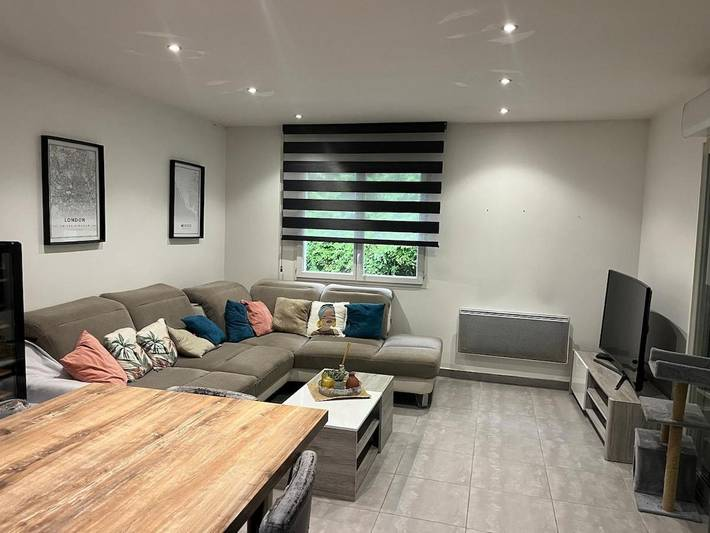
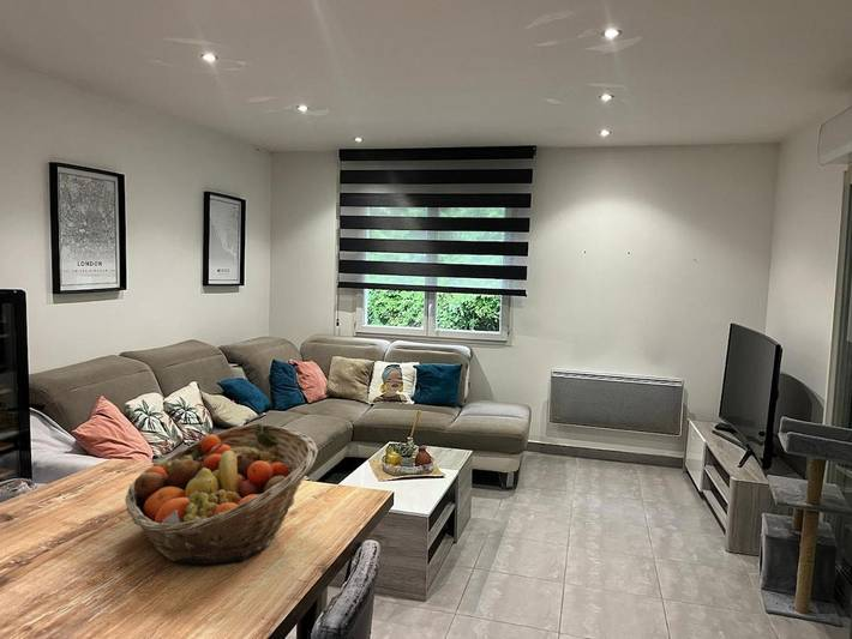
+ fruit basket [125,422,319,565]
